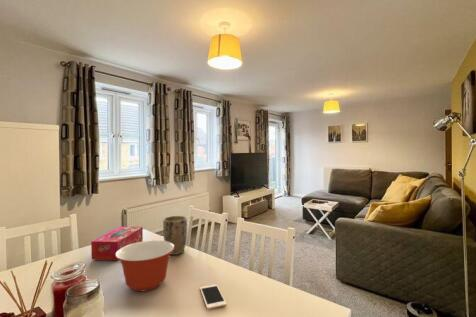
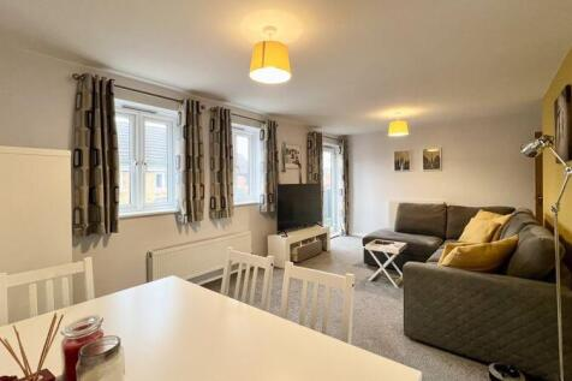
- plant pot [162,215,188,256]
- mixing bowl [116,240,174,292]
- cell phone [199,283,228,310]
- tissue box [90,226,144,261]
